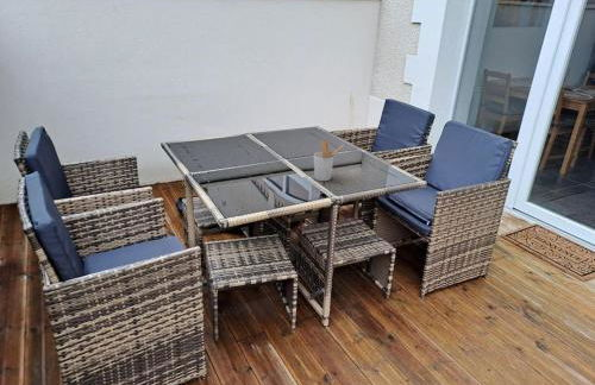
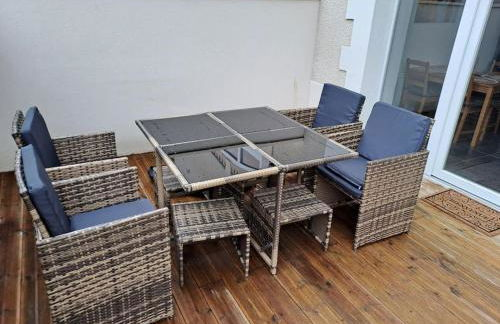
- utensil holder [313,139,345,182]
